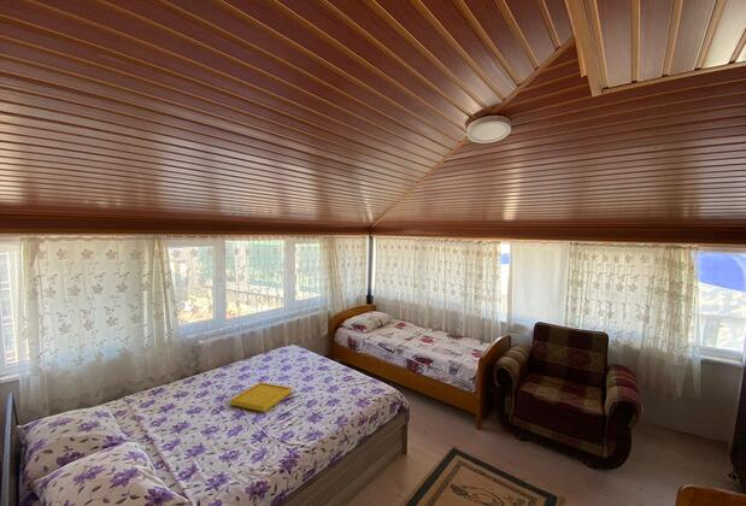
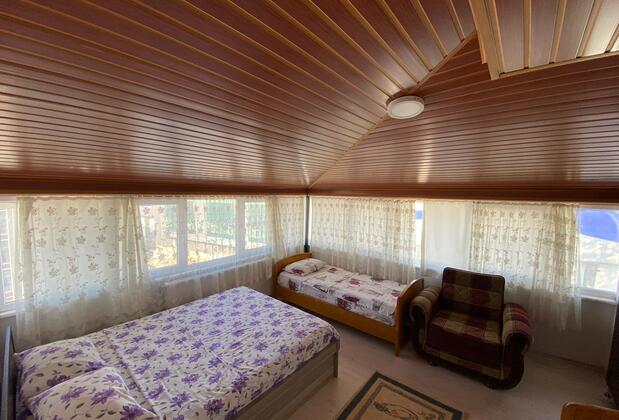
- serving tray [229,381,293,413]
